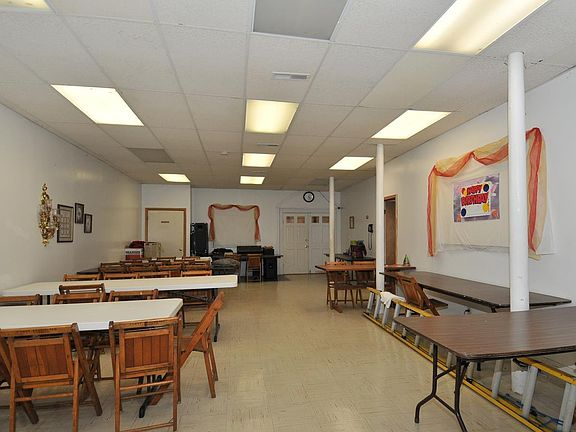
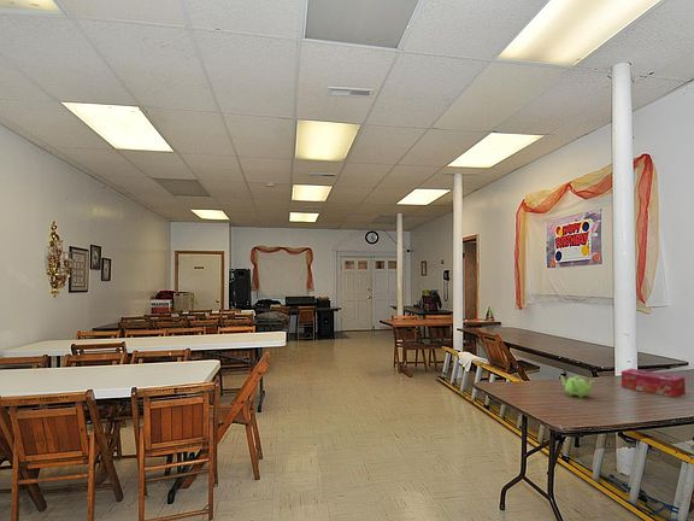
+ tissue box [621,368,687,399]
+ teapot [558,374,595,399]
